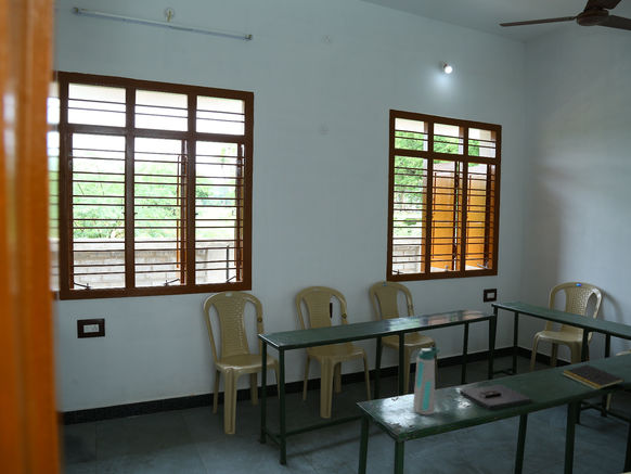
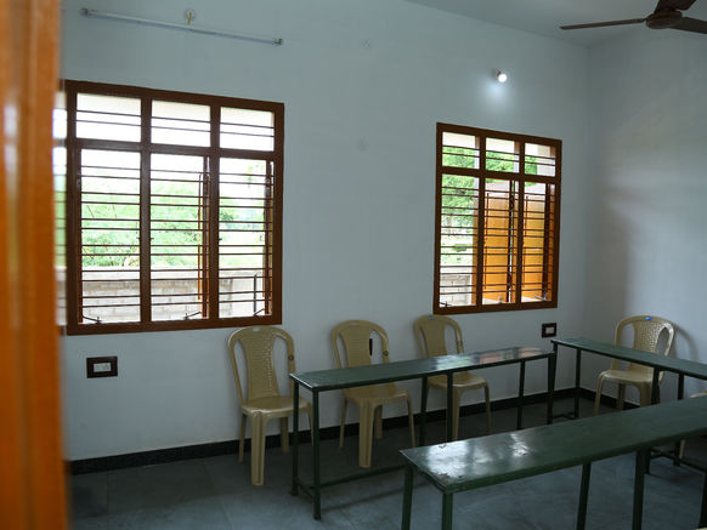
- water bottle [412,345,441,417]
- notepad [562,363,624,390]
- book [459,383,532,411]
